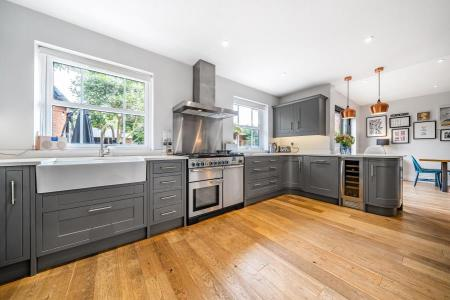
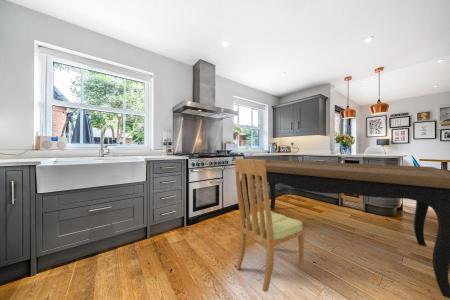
+ dining table [240,159,450,299]
+ chair [234,158,305,293]
